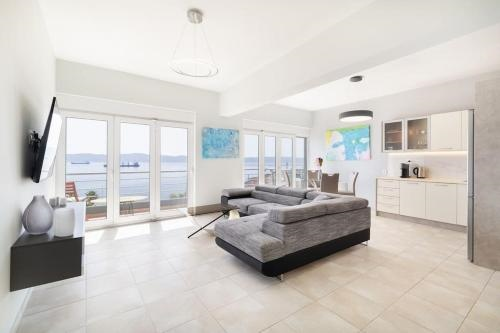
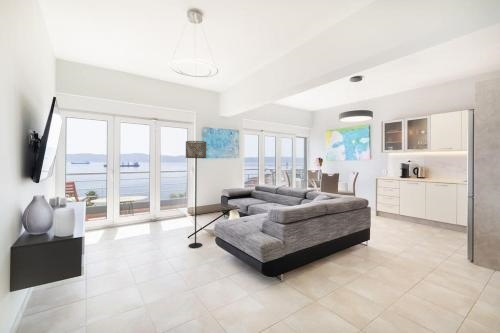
+ floor lamp [185,140,207,249]
